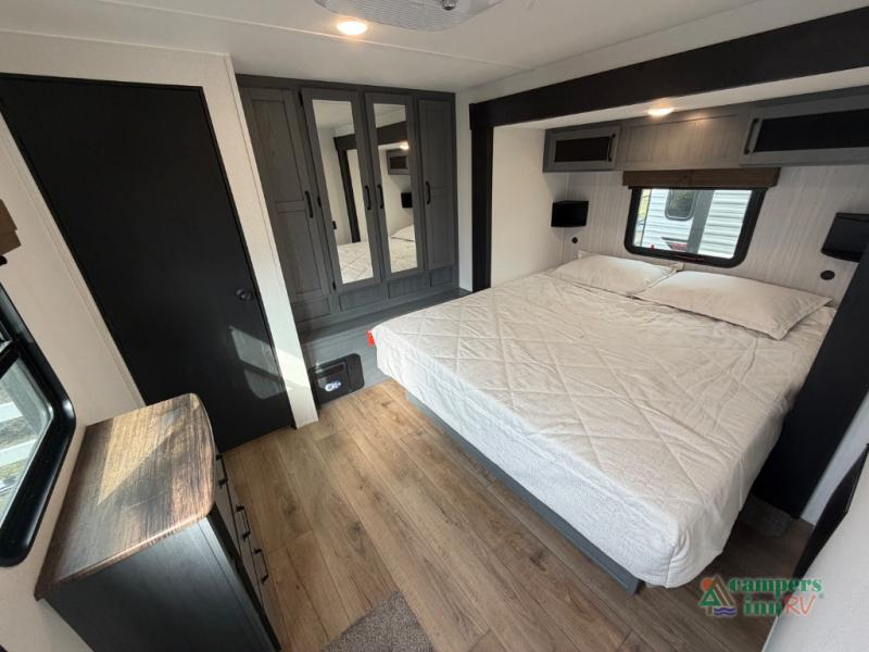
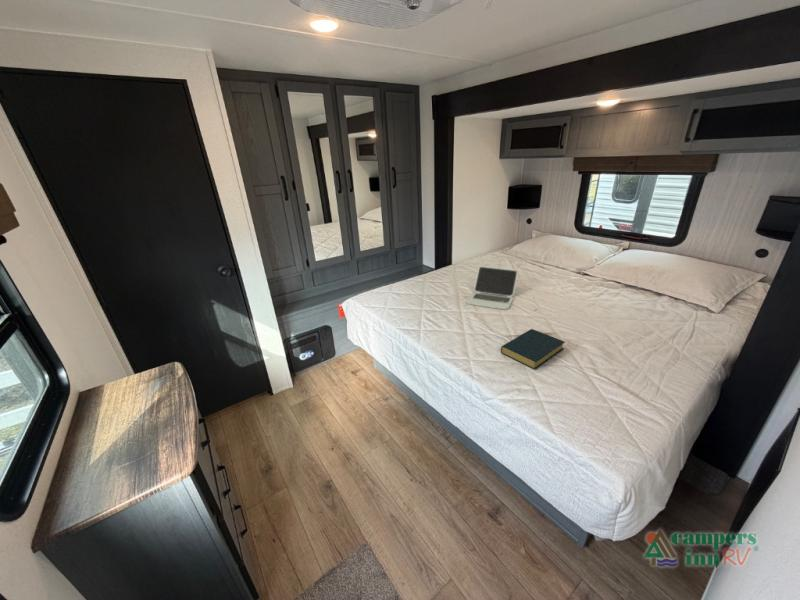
+ hardback book [500,328,566,370]
+ laptop [465,265,519,310]
